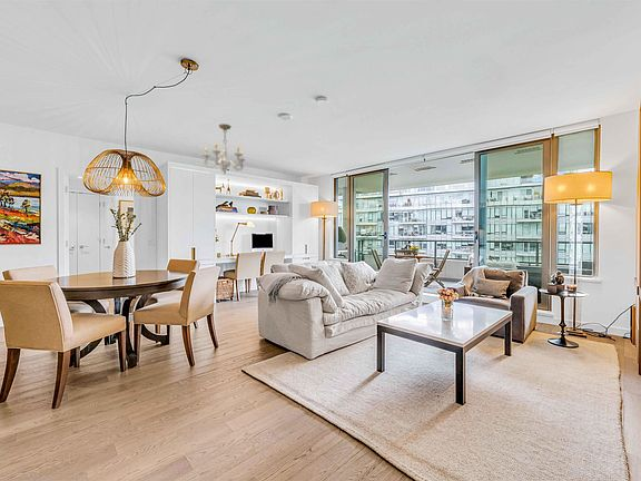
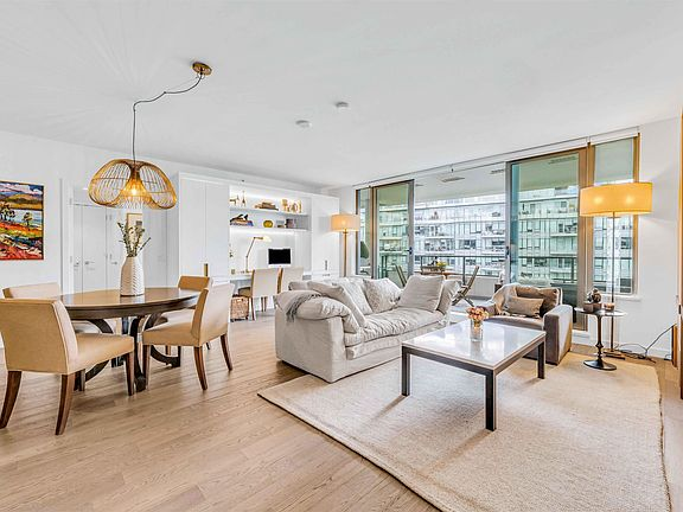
- chandelier [201,122,246,175]
